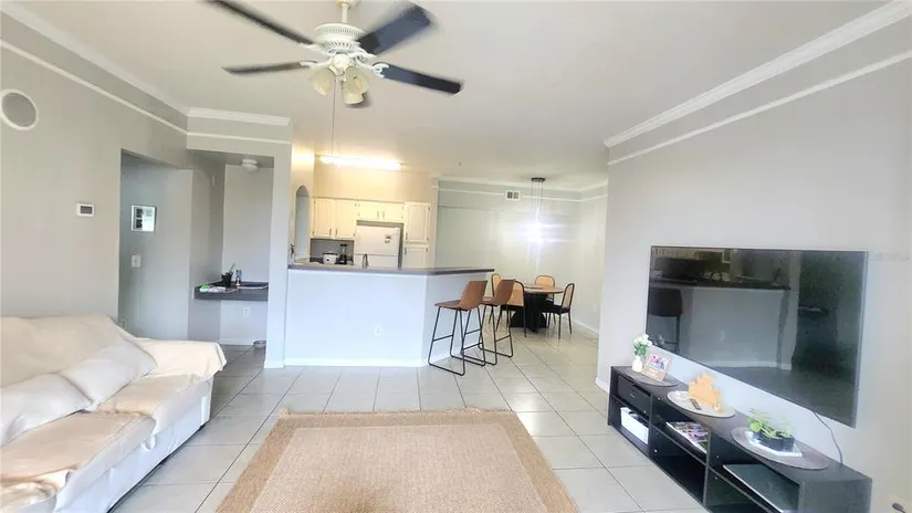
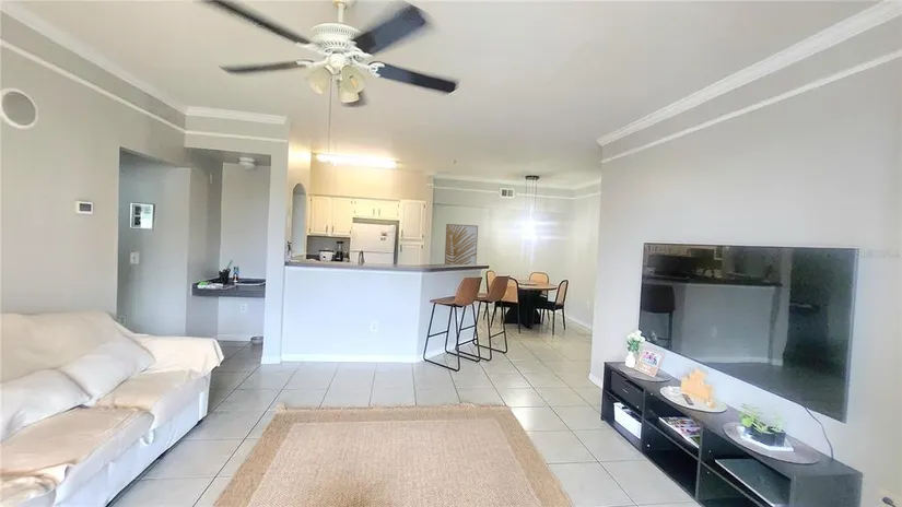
+ wall art [444,223,479,266]
